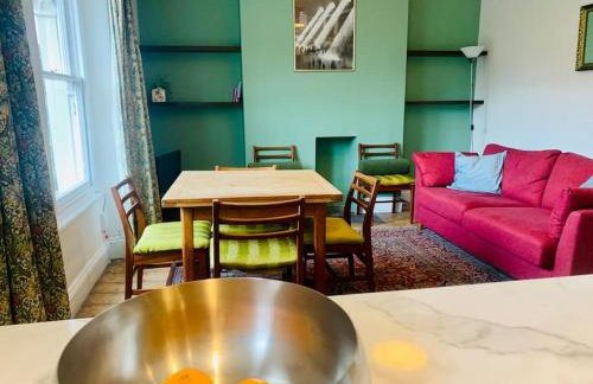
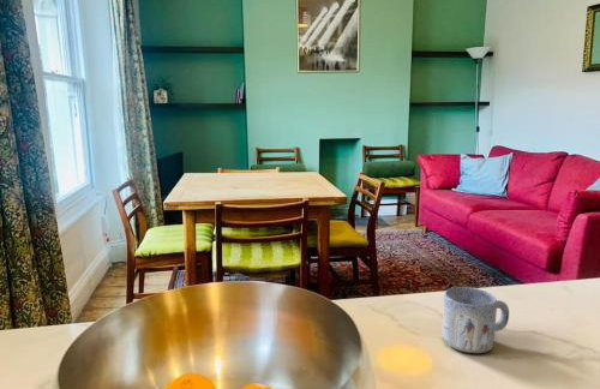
+ mug [442,286,510,354]
